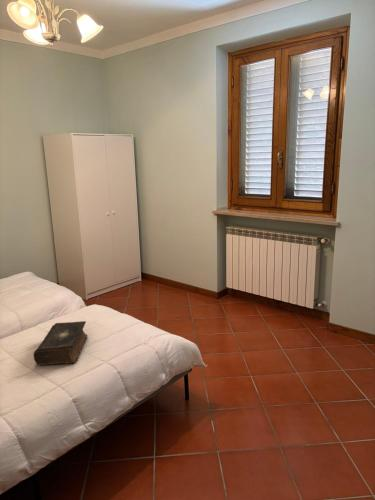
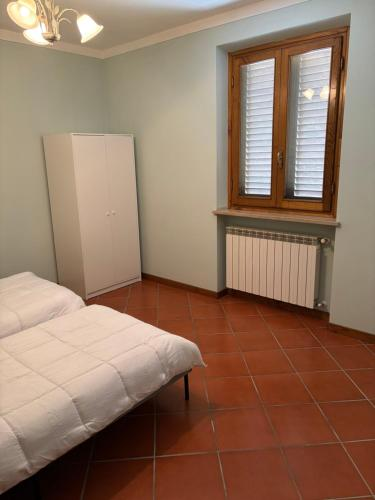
- book [32,320,88,366]
